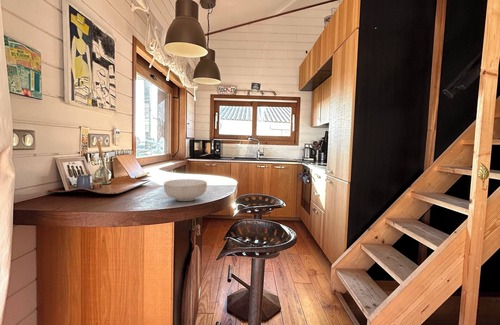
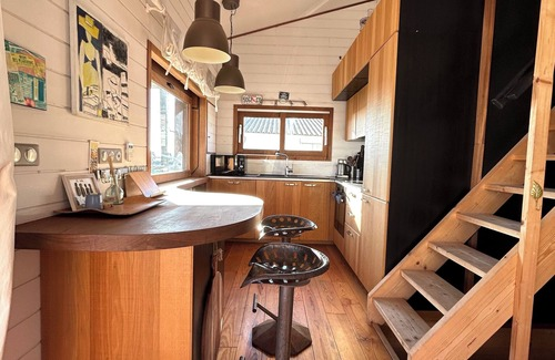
- cereal bowl [163,178,208,202]
